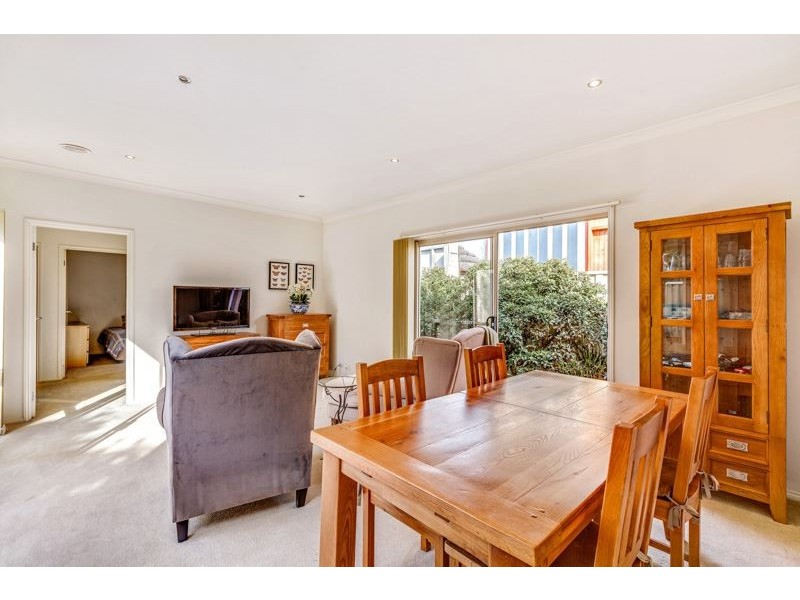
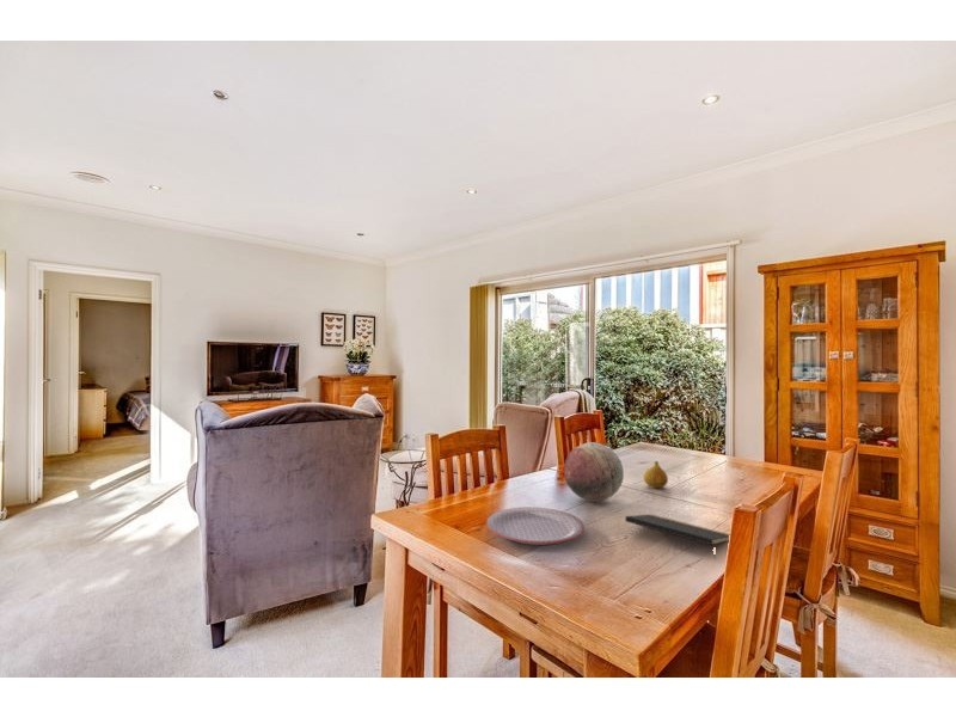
+ decorative orb [563,441,625,503]
+ plate [485,505,586,546]
+ fruit [642,460,669,489]
+ notepad [624,513,731,560]
